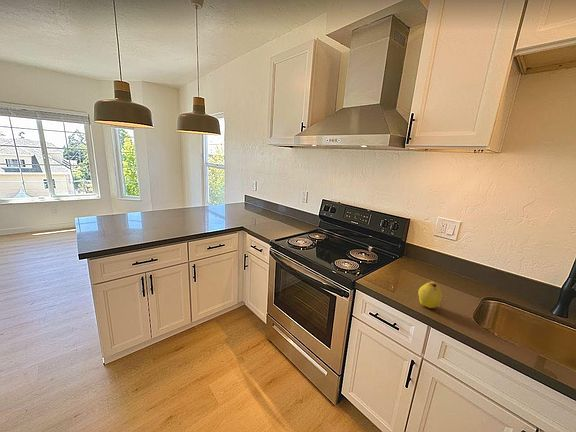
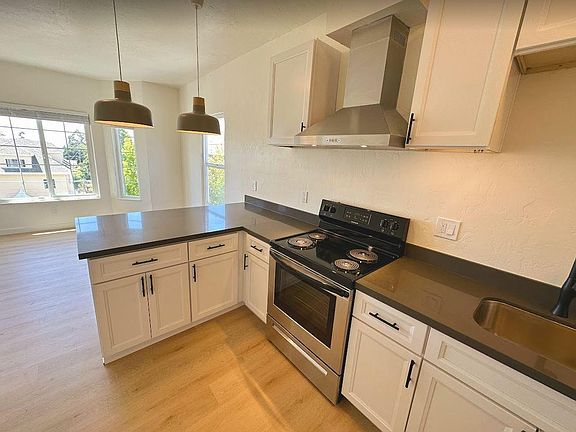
- fruit [417,281,443,309]
